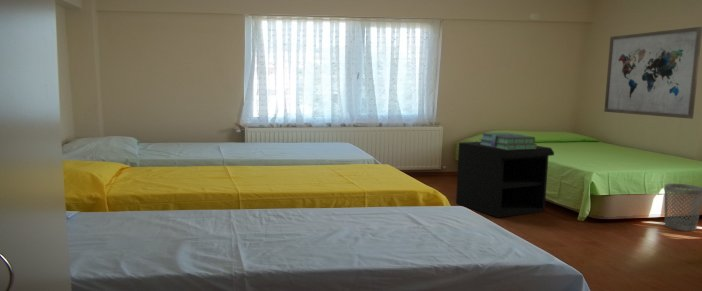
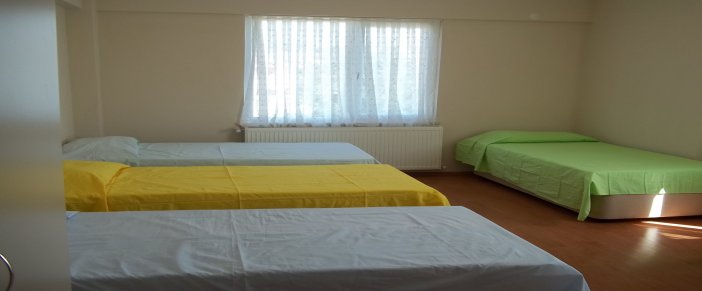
- wall art [603,26,702,120]
- nightstand [455,141,555,219]
- stack of books [479,132,538,150]
- wastebasket [664,183,702,232]
